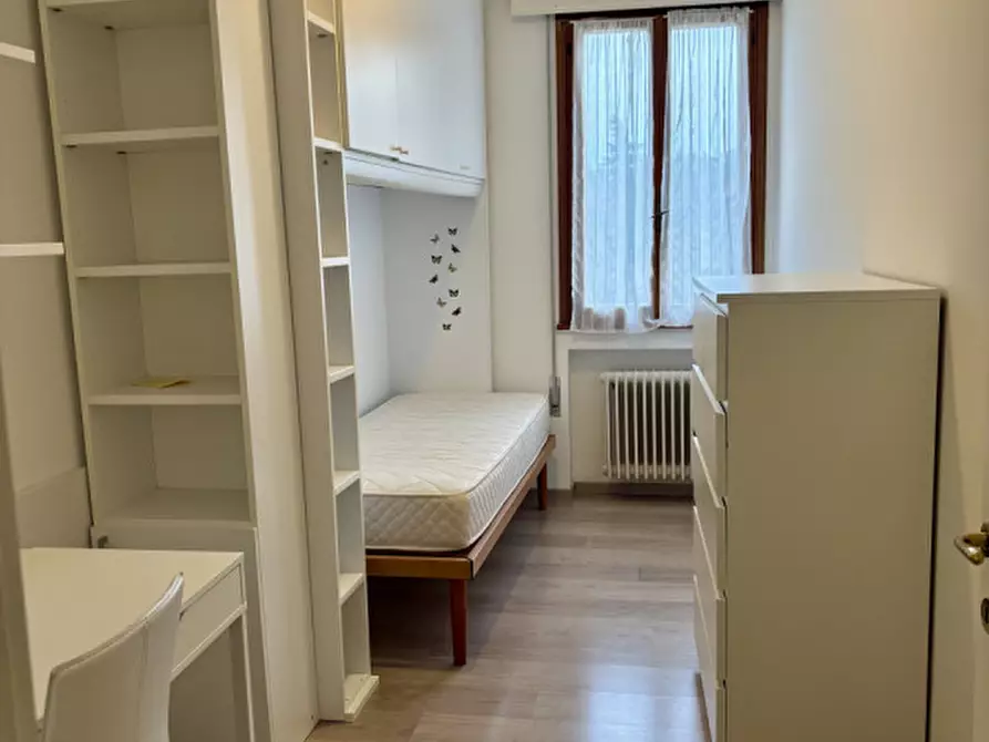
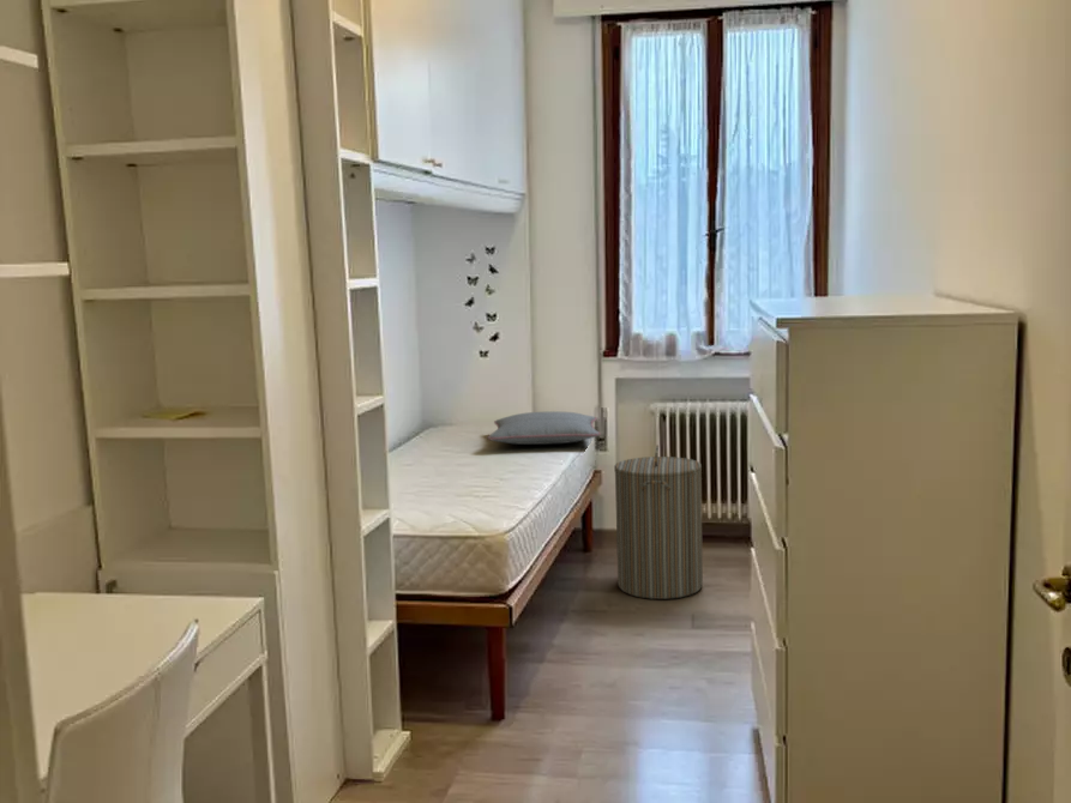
+ pillow [487,410,602,446]
+ laundry hamper [613,443,704,600]
